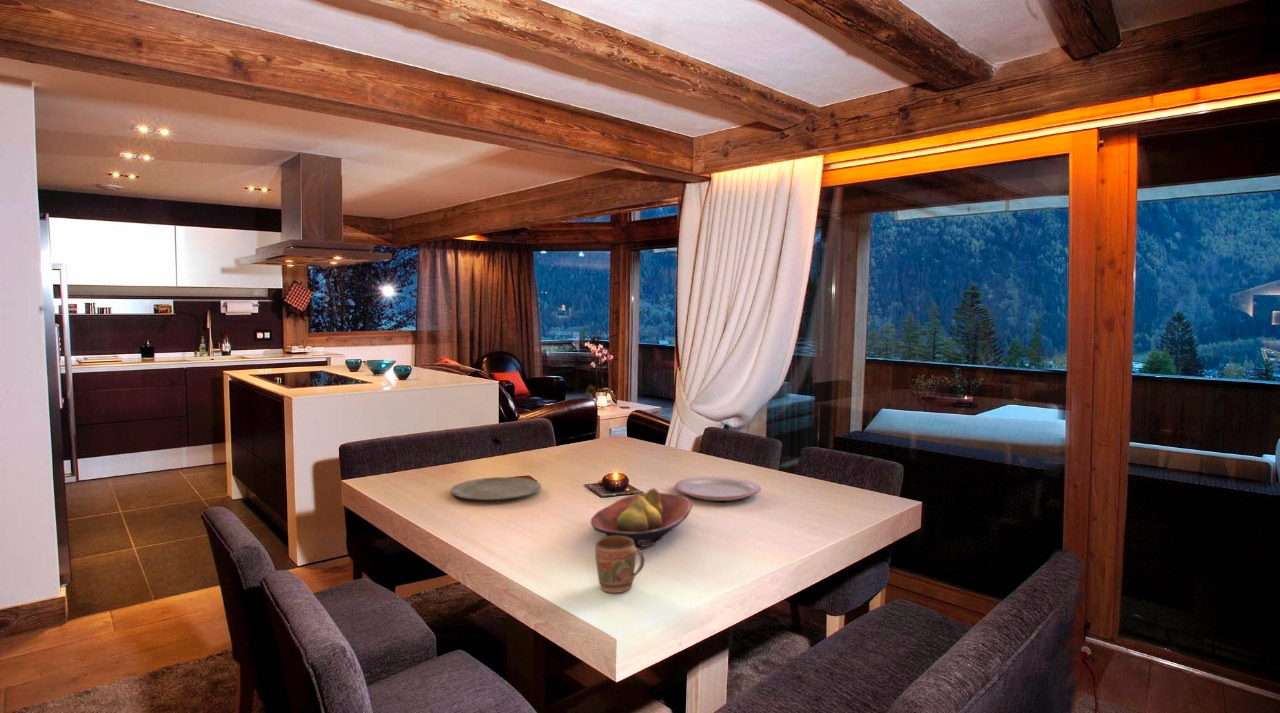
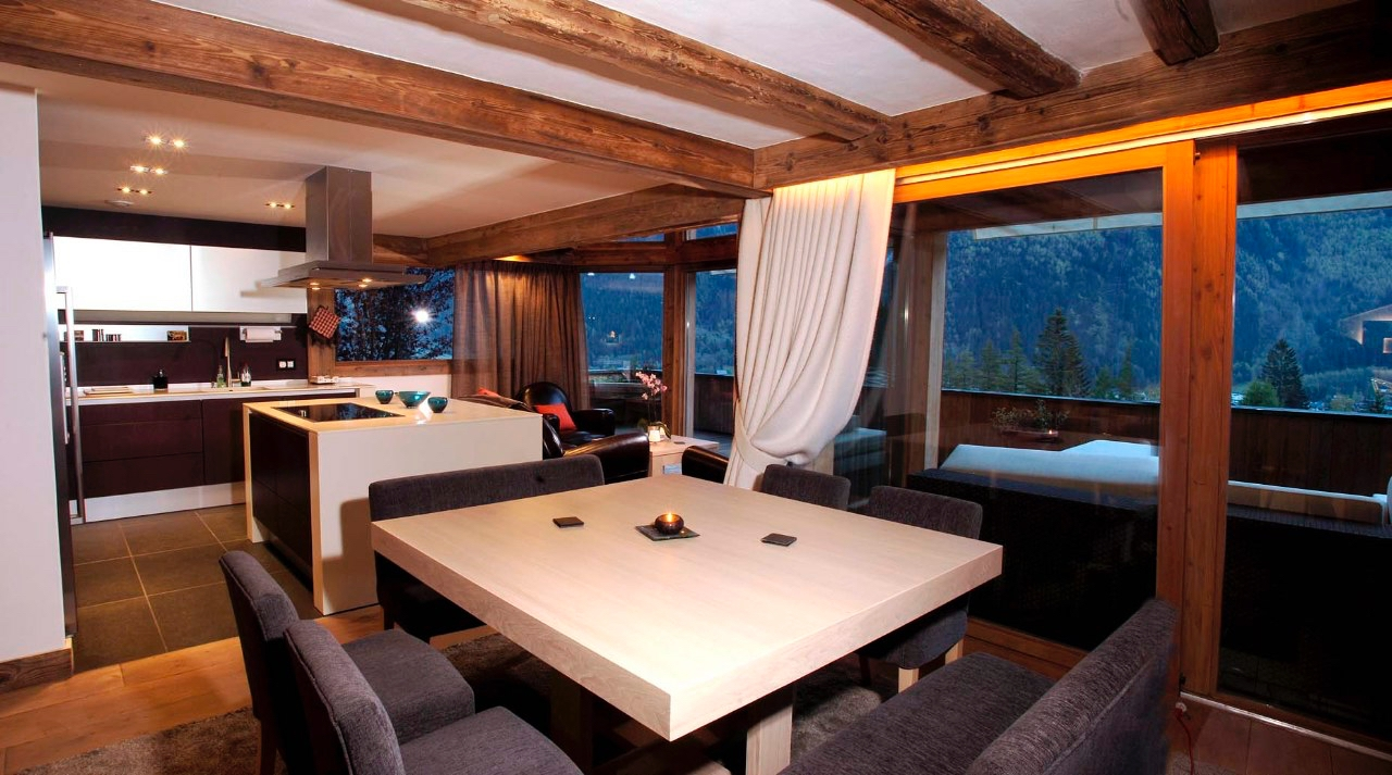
- plate [450,476,542,501]
- plate [674,475,762,502]
- fruit bowl [590,487,693,550]
- mug [594,536,645,594]
